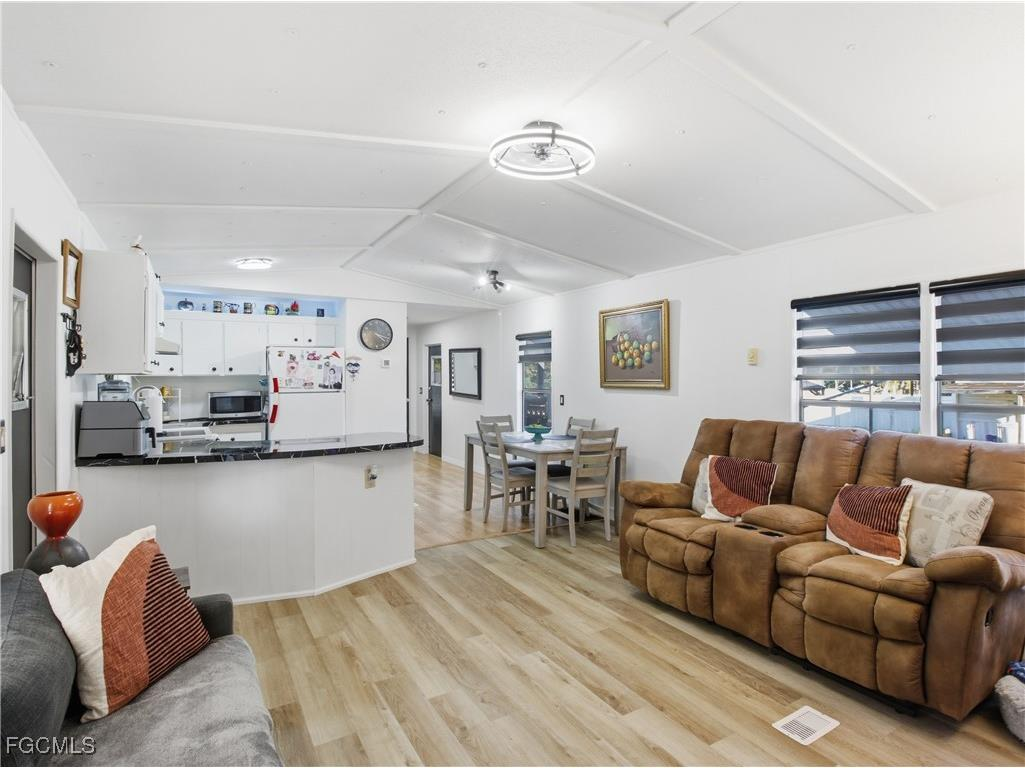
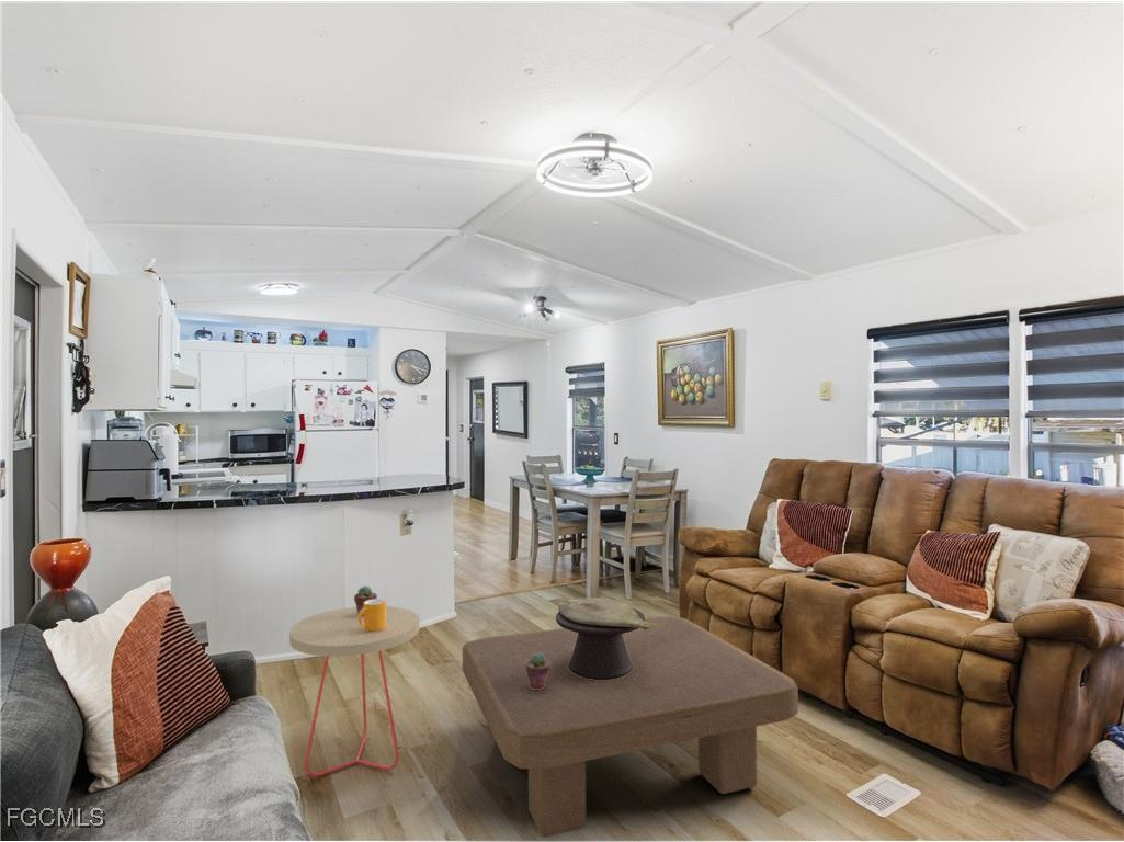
+ side table [288,605,421,777]
+ potted succulent [525,652,550,690]
+ decorative bowl [555,596,656,680]
+ potted succulent [353,584,378,617]
+ coffee table [462,615,799,838]
+ mug [357,598,387,632]
